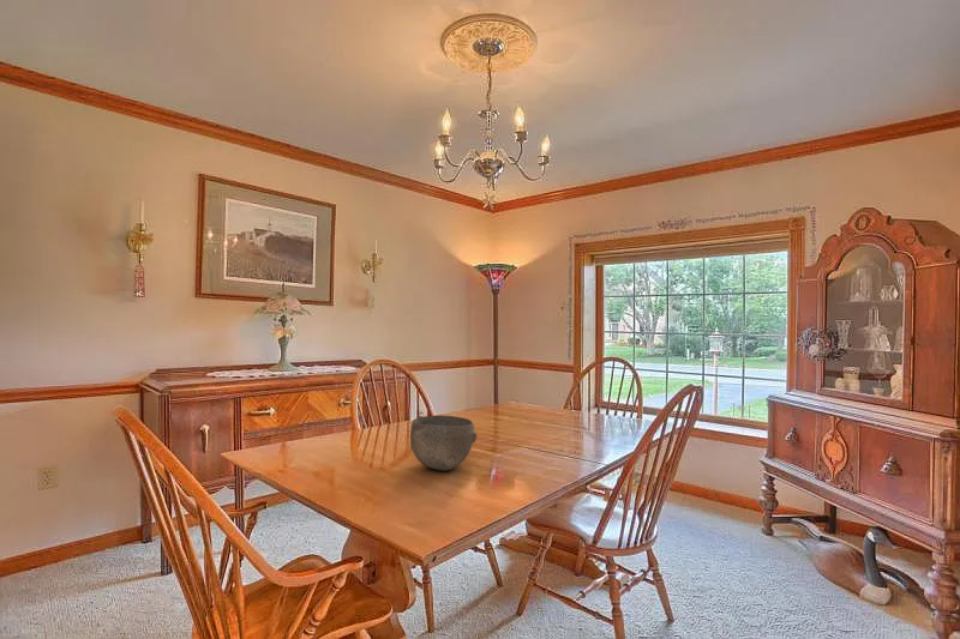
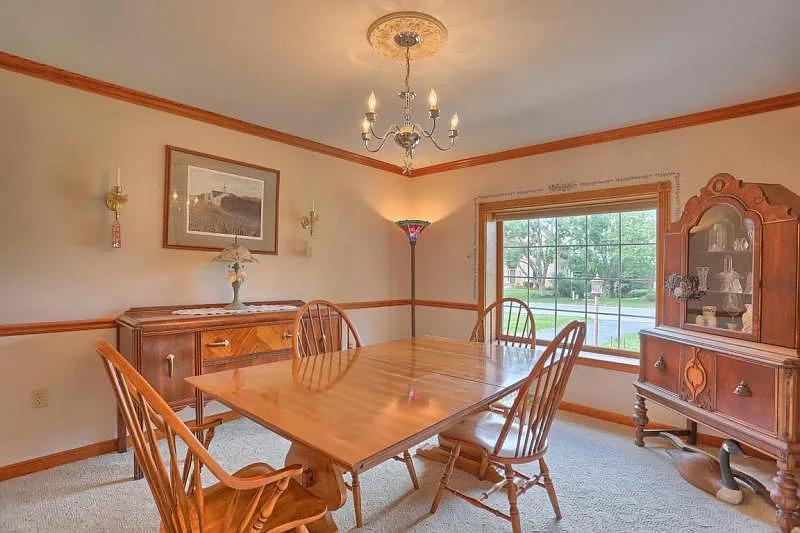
- bowl [409,414,478,472]
